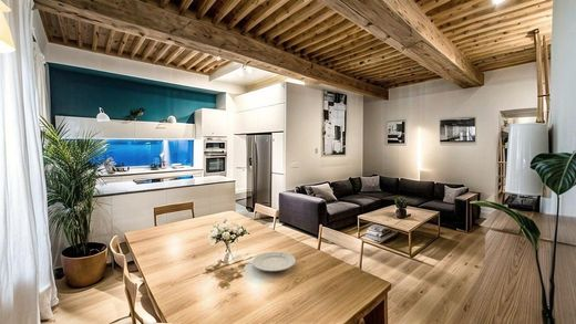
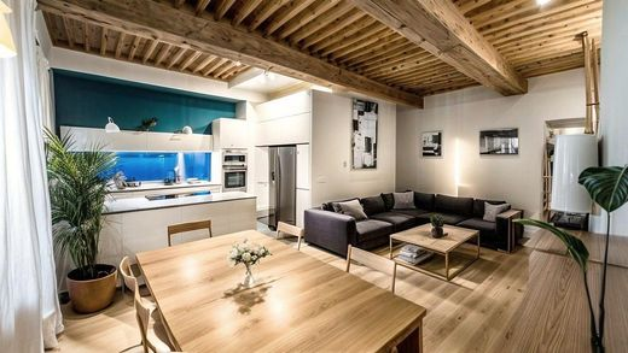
- chinaware [251,251,297,272]
